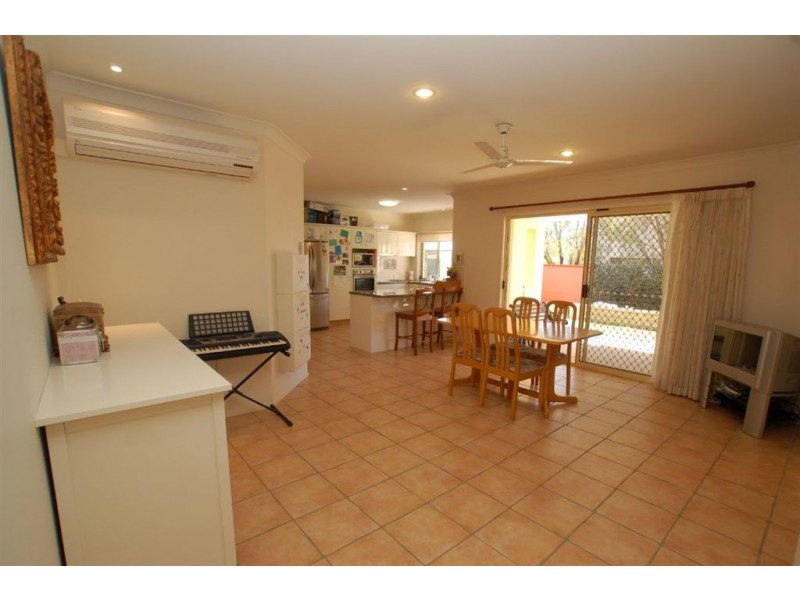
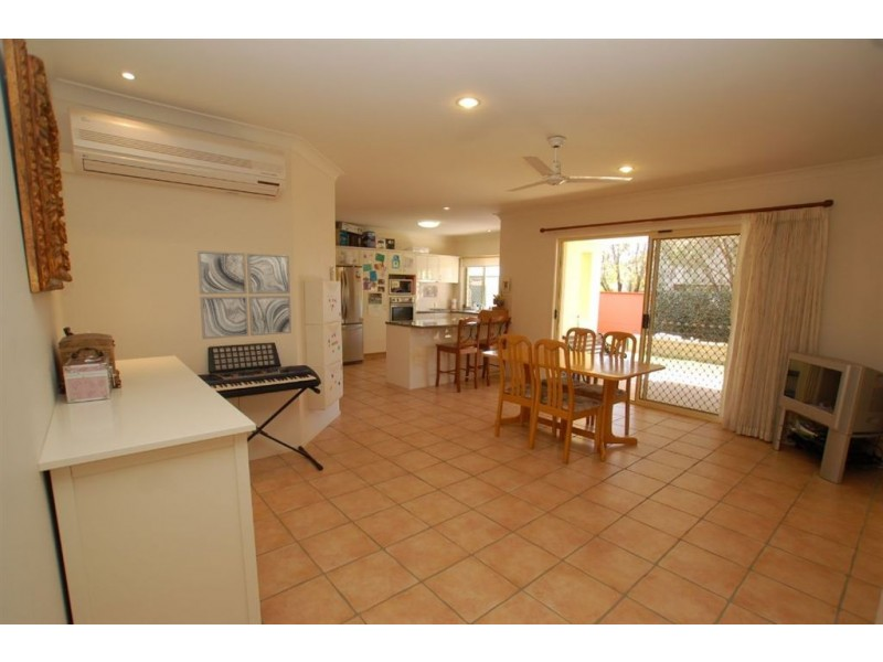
+ wall art [196,249,292,340]
